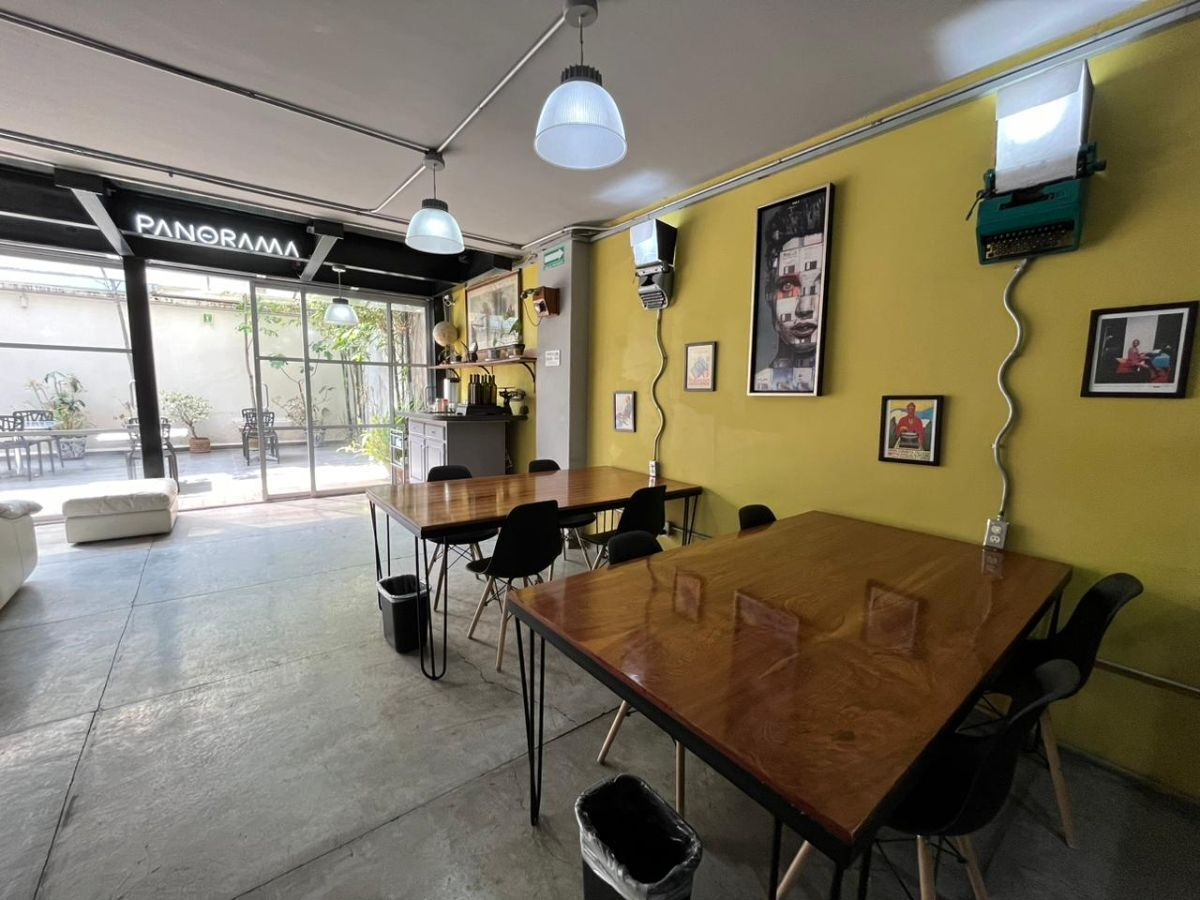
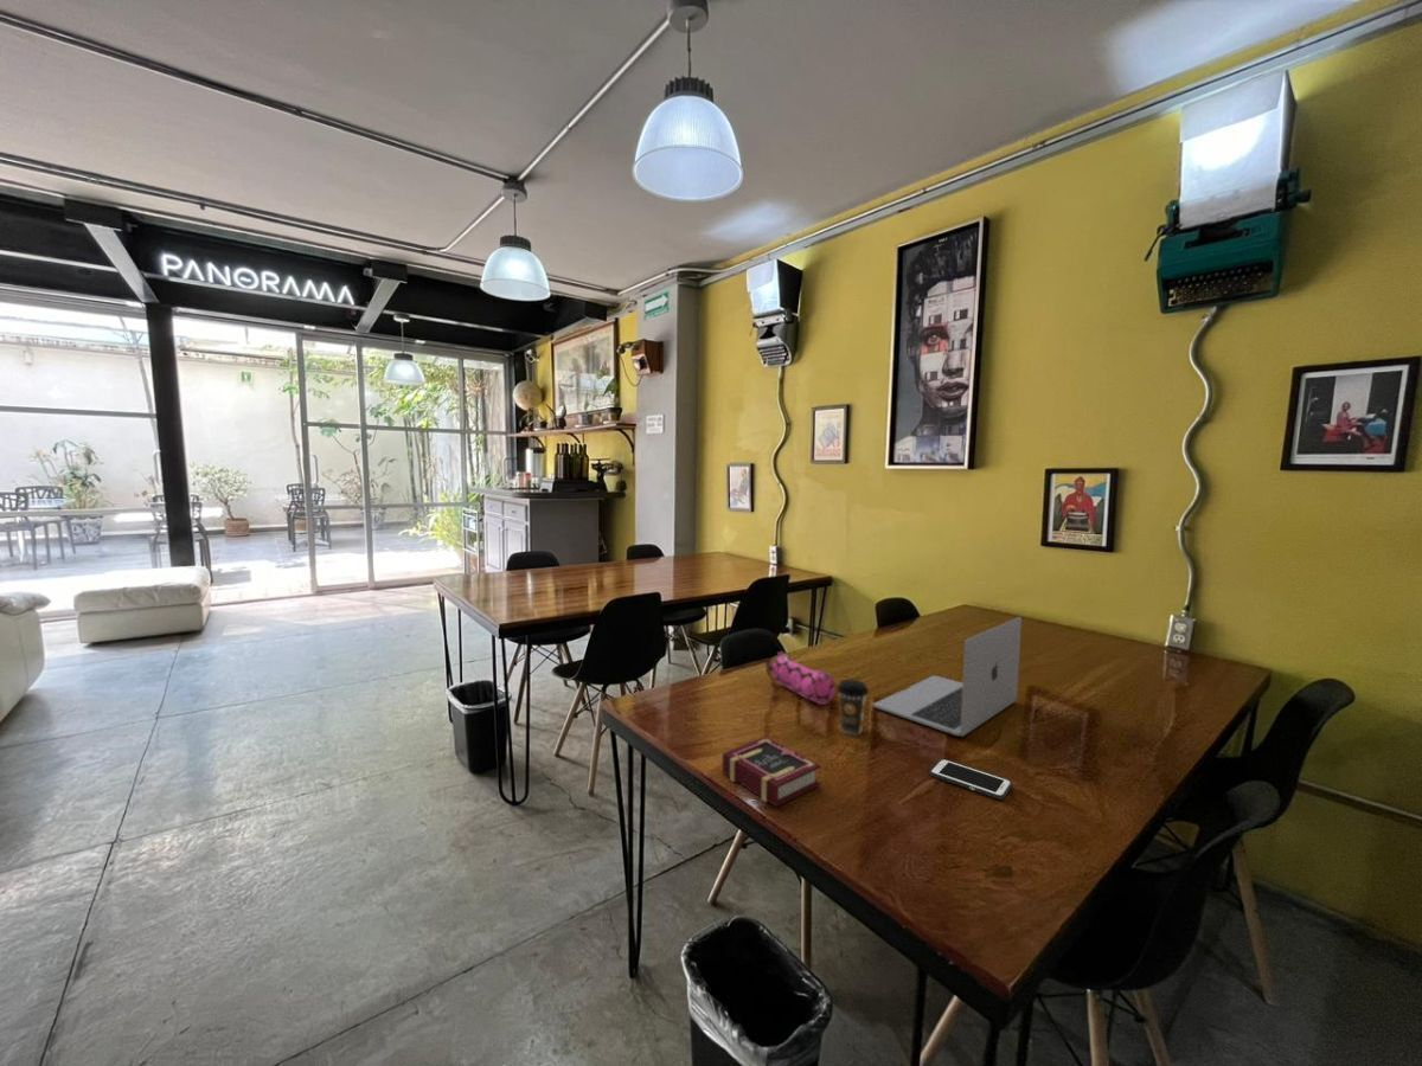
+ laptop [873,616,1023,738]
+ coffee cup [835,679,870,736]
+ cell phone [929,758,1013,801]
+ book [722,736,822,808]
+ pencil case [767,650,837,706]
